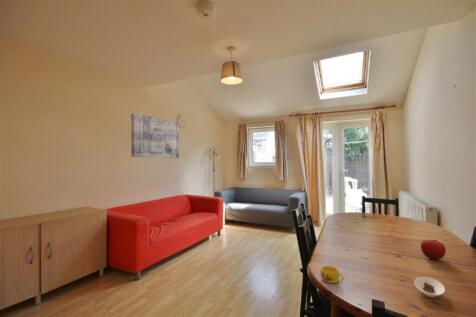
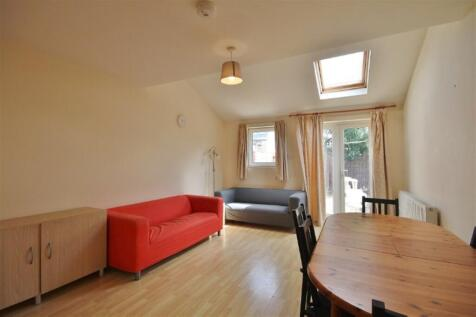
- wall art [130,112,180,159]
- fruit [420,239,447,261]
- saucer [413,276,446,298]
- cup [319,265,344,284]
